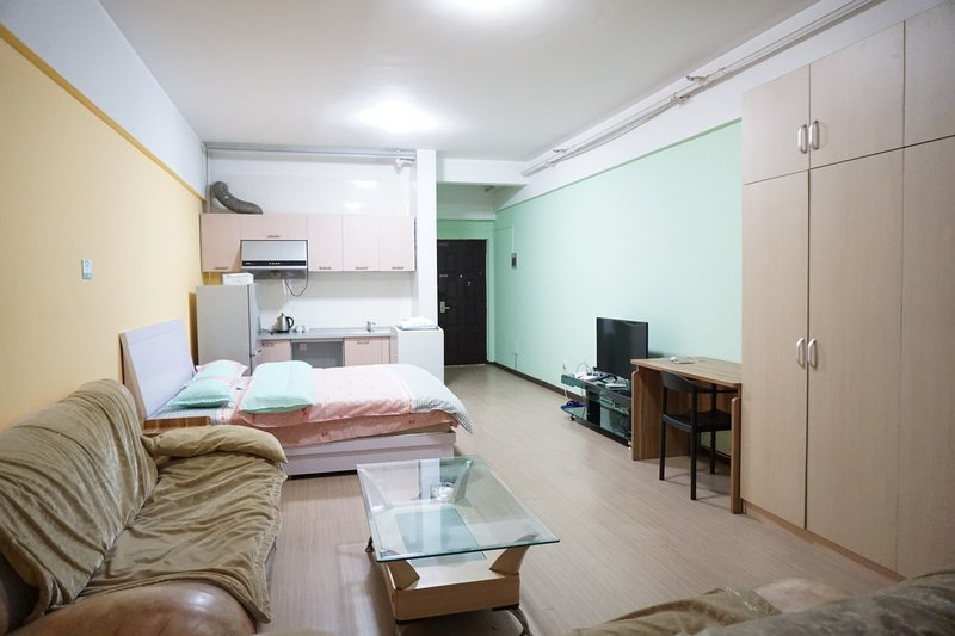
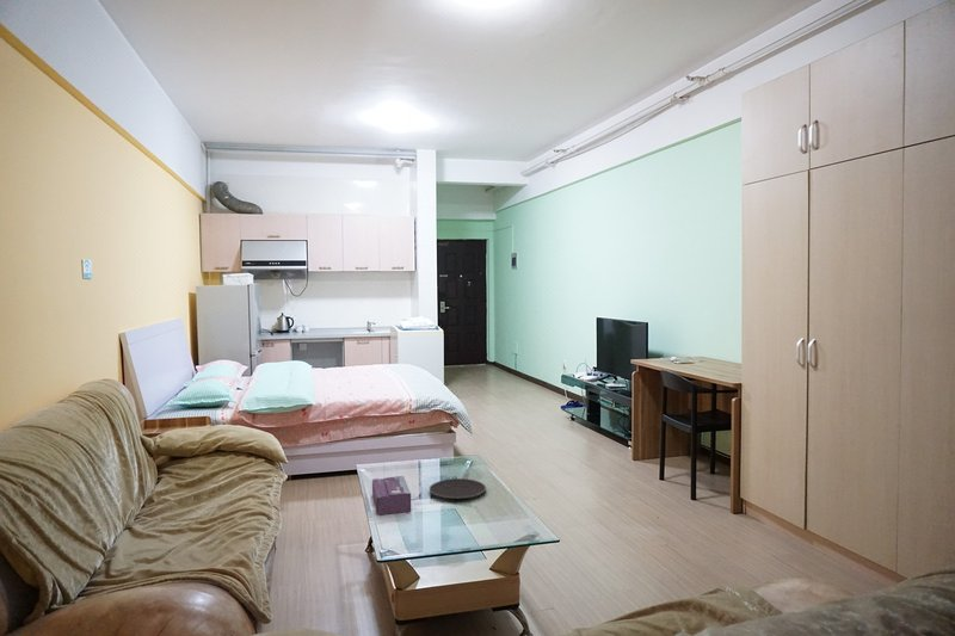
+ plate [429,477,487,500]
+ tissue box [371,475,412,515]
